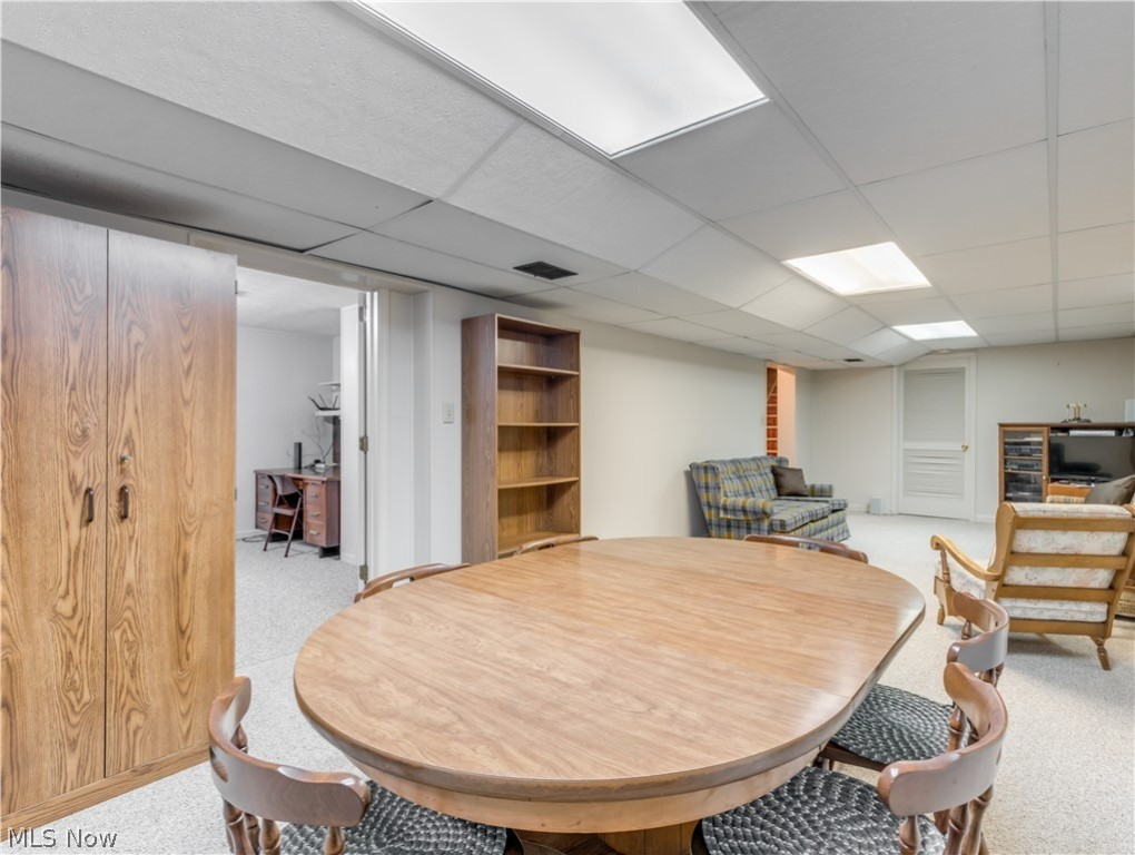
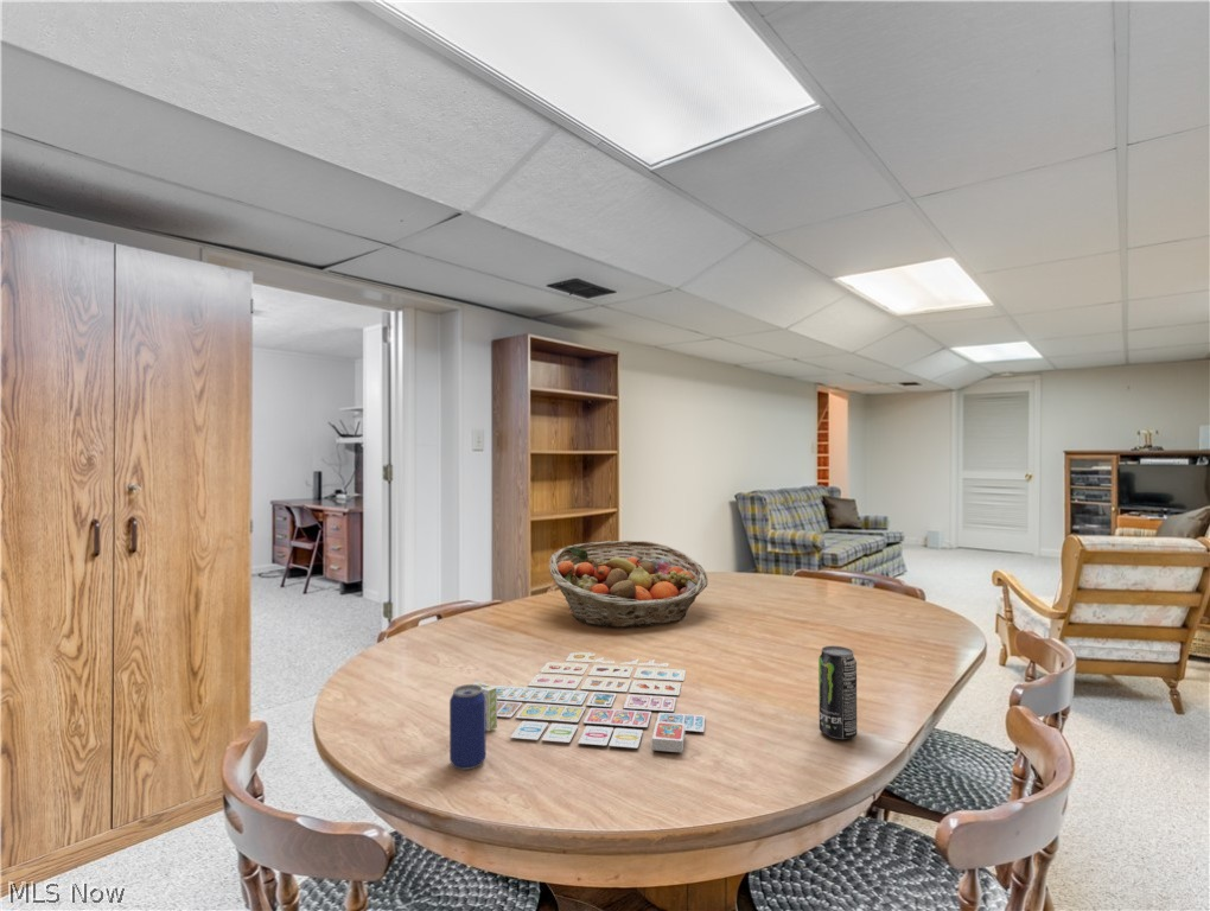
+ beverage can [448,683,486,771]
+ beverage can [817,645,858,740]
+ fruit basket [548,540,709,629]
+ board game [471,651,706,753]
